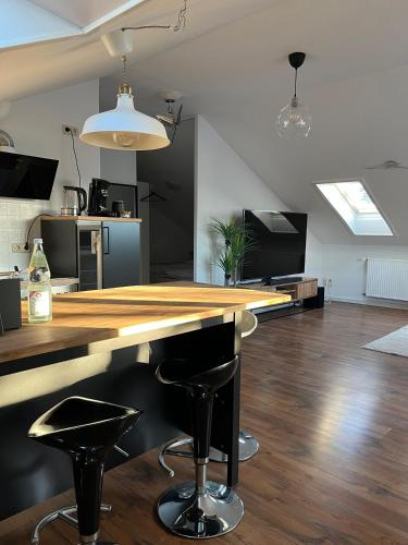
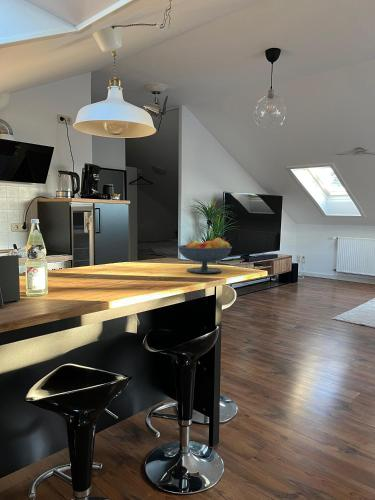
+ fruit bowl [177,237,233,274]
